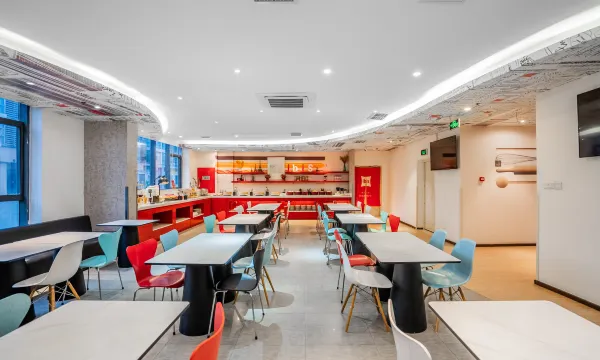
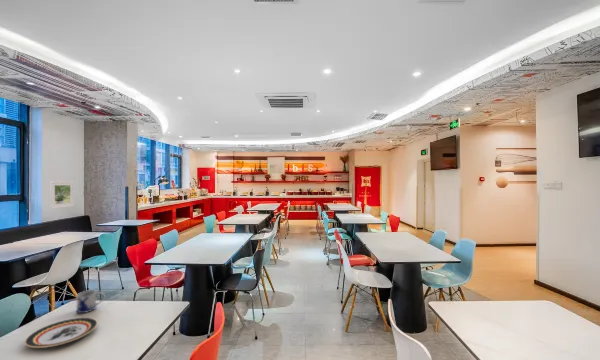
+ mug [75,289,105,314]
+ plate [24,317,98,349]
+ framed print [49,180,75,210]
